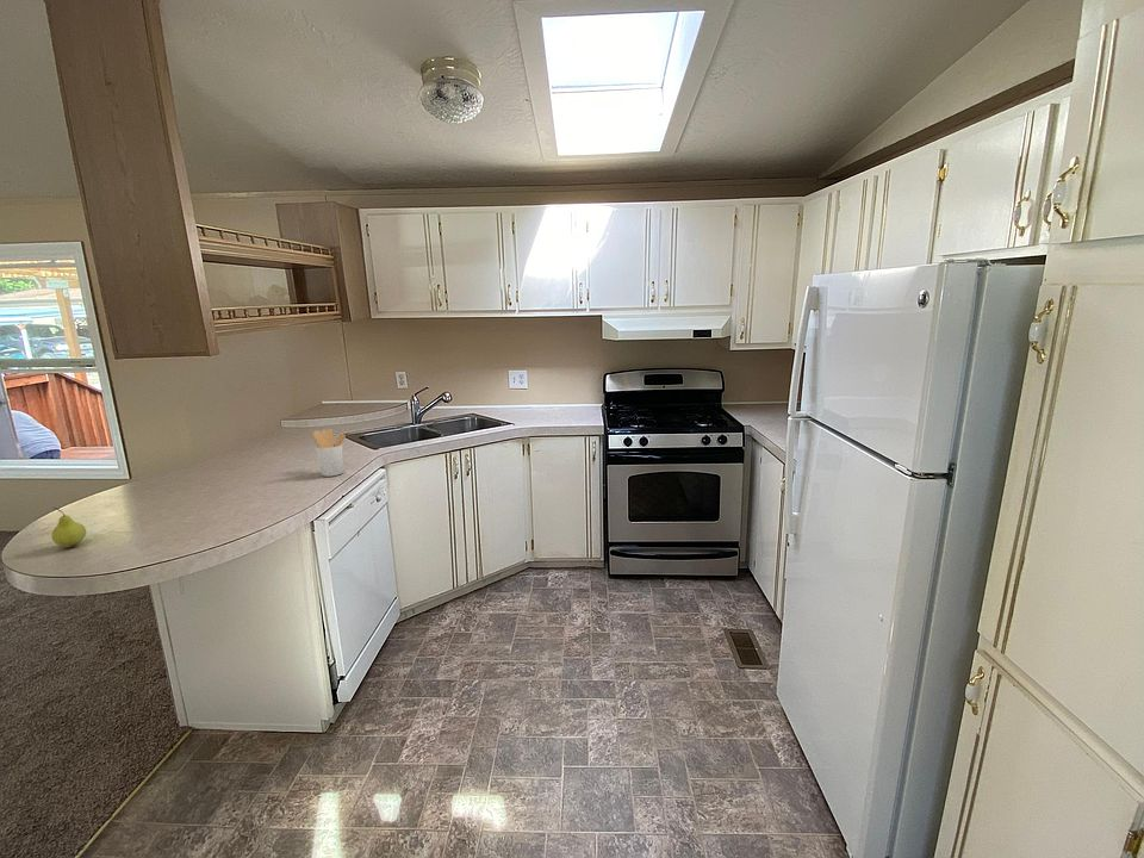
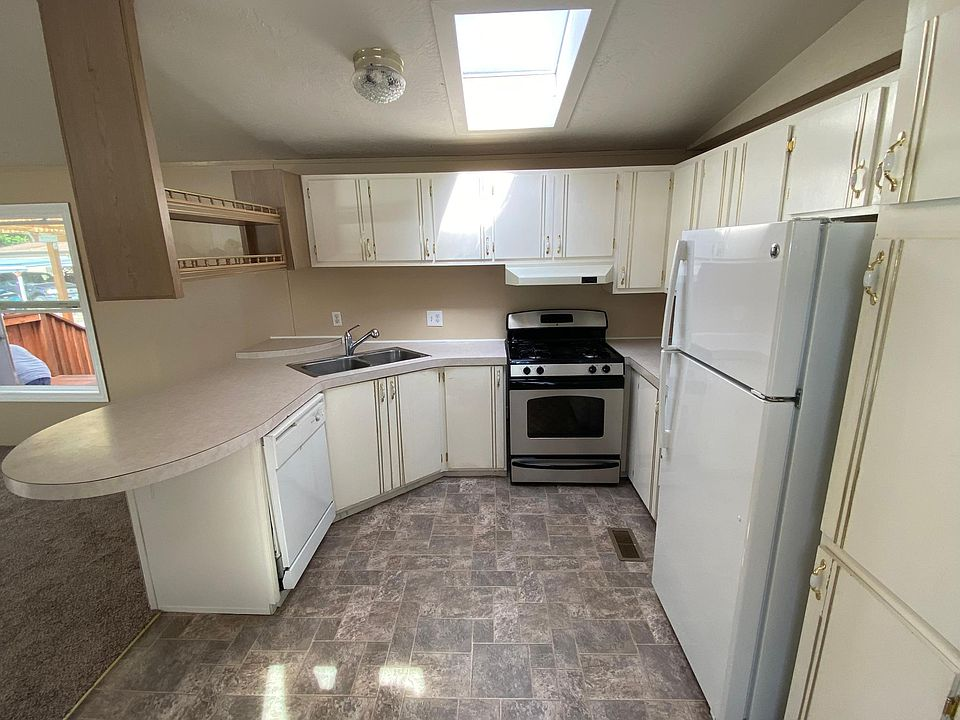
- fruit [50,506,87,548]
- utensil holder [312,428,347,478]
